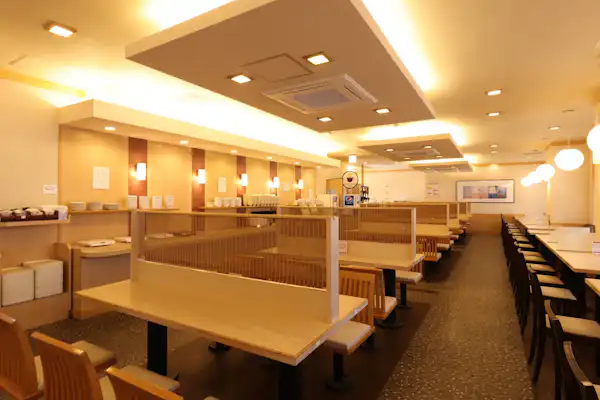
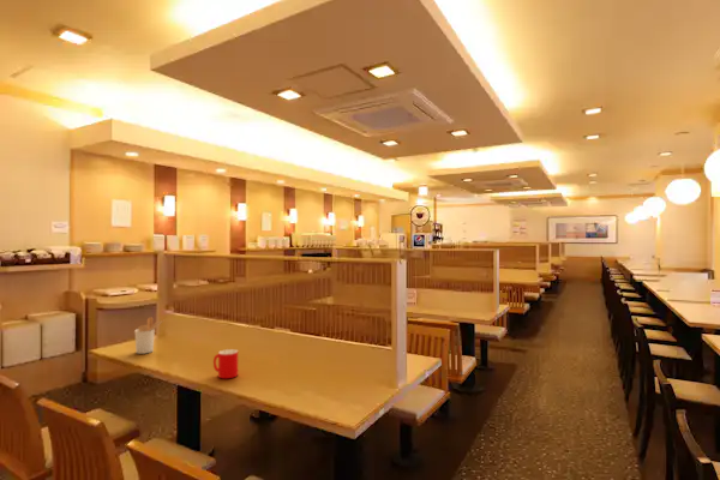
+ utensil holder [133,316,164,355]
+ cup [212,348,239,379]
